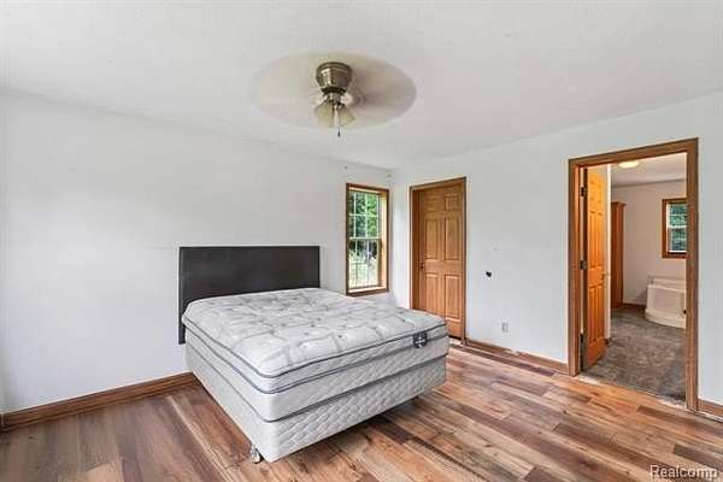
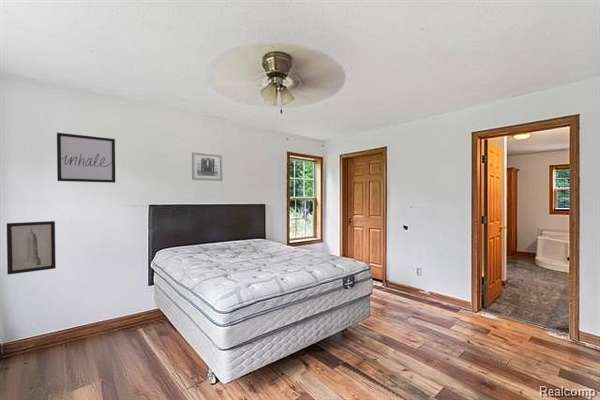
+ wall art [6,220,57,276]
+ wall art [56,132,116,184]
+ wall art [191,151,223,182]
